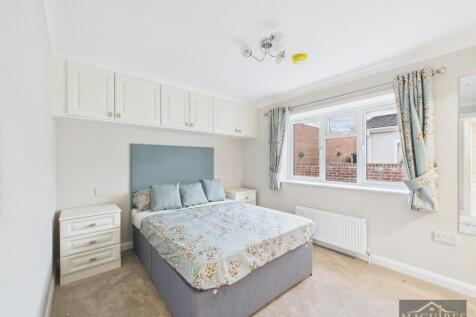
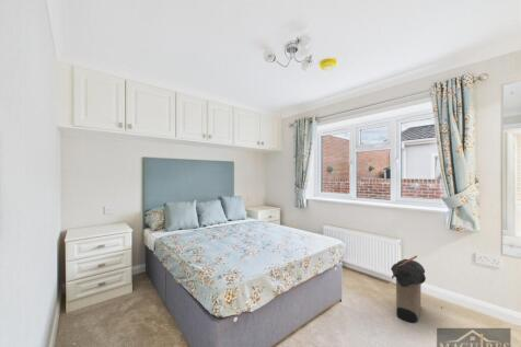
+ laundry hamper [390,255,427,324]
